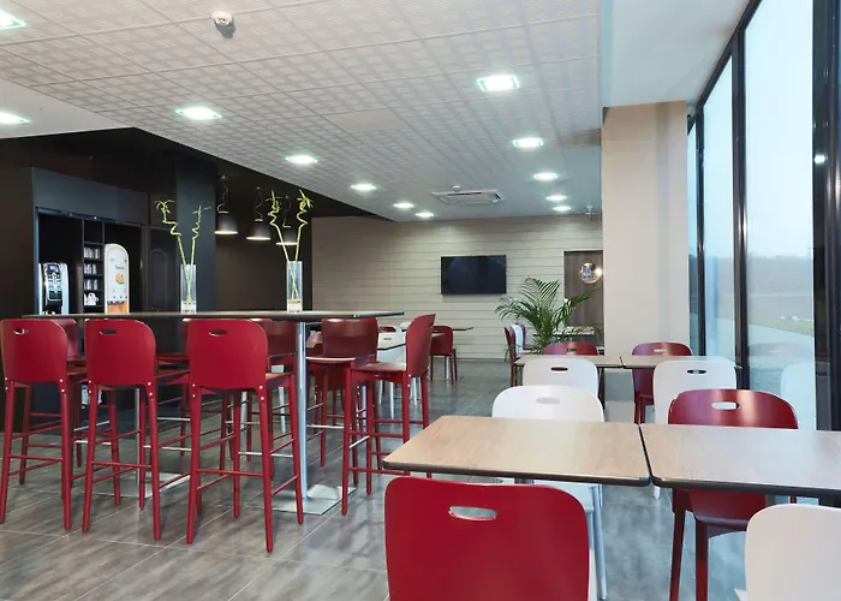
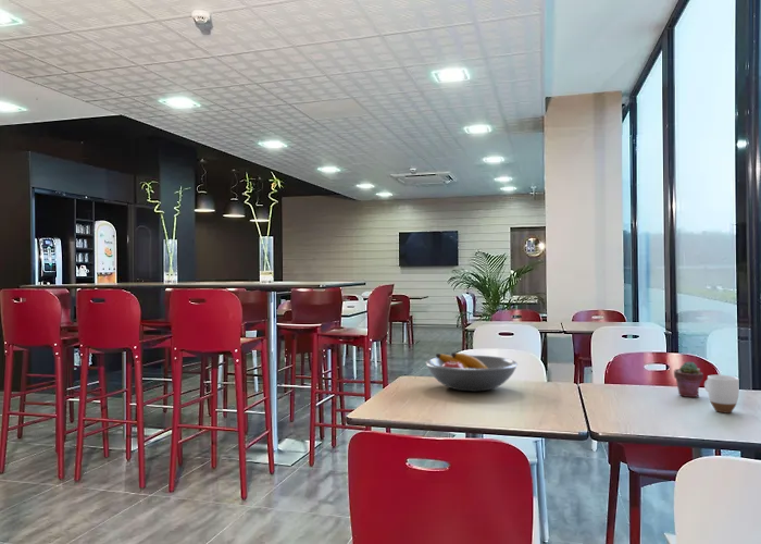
+ mug [703,374,740,413]
+ potted succulent [673,360,704,398]
+ fruit bowl [424,351,519,392]
